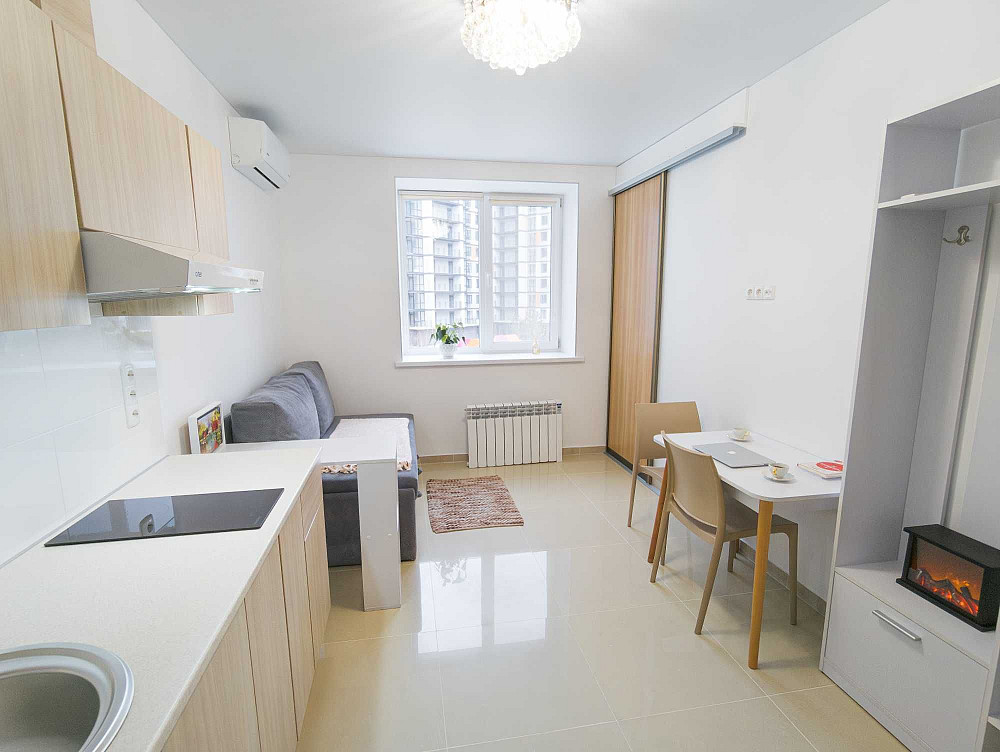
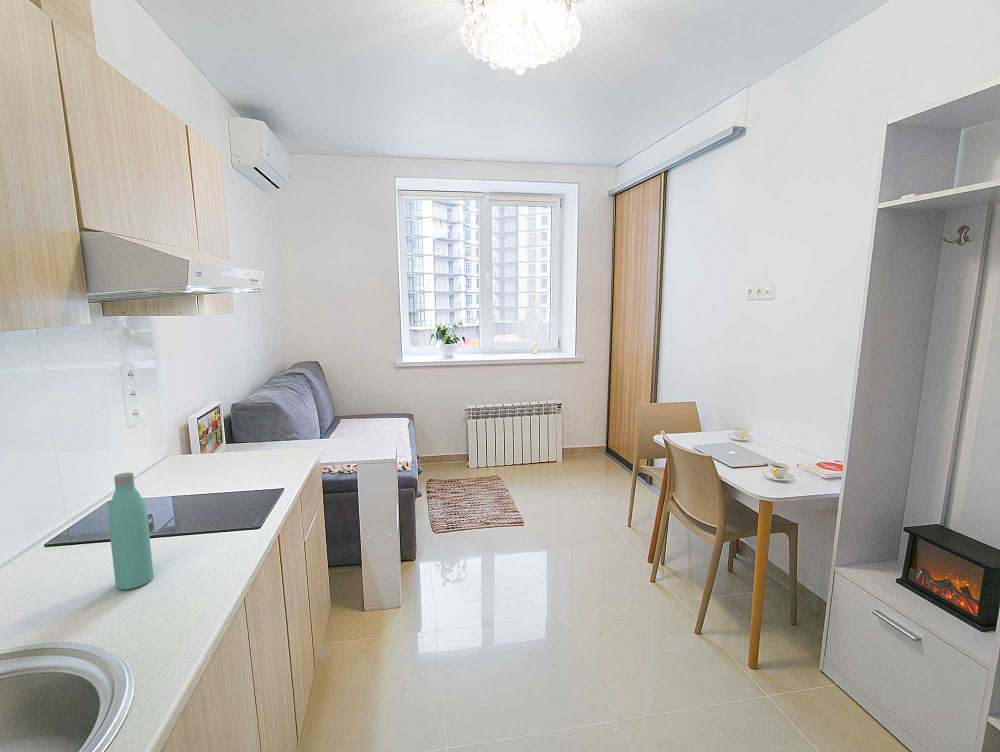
+ bottle [108,472,154,590]
